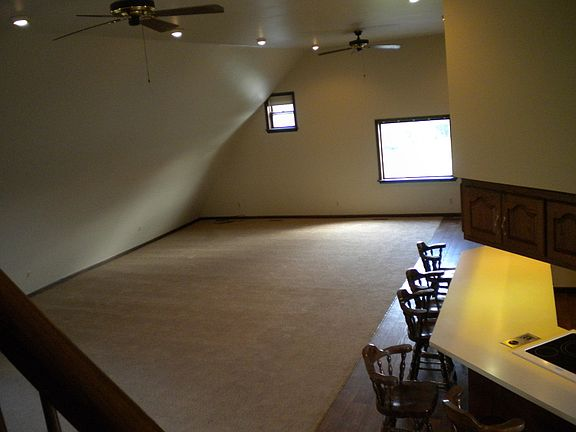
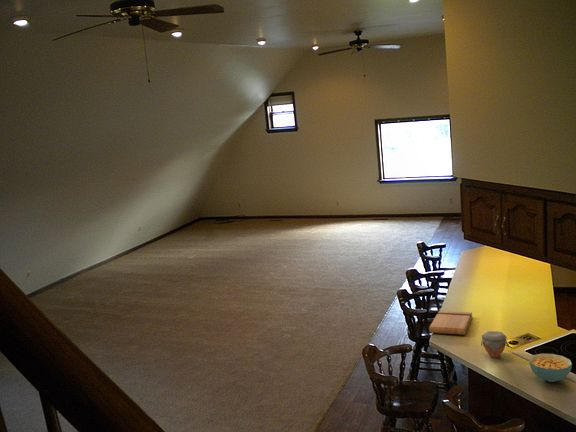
+ cutting board [428,310,473,336]
+ cereal bowl [528,353,573,383]
+ jar [480,330,510,359]
